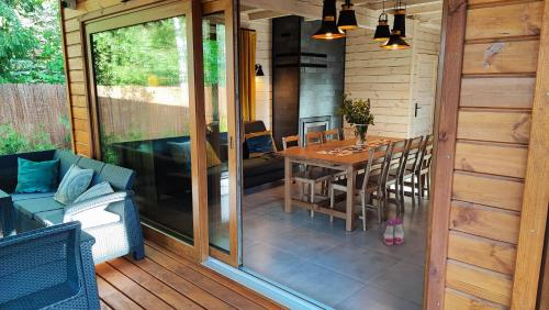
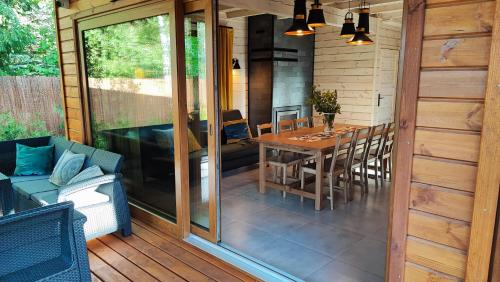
- boots [382,217,405,246]
